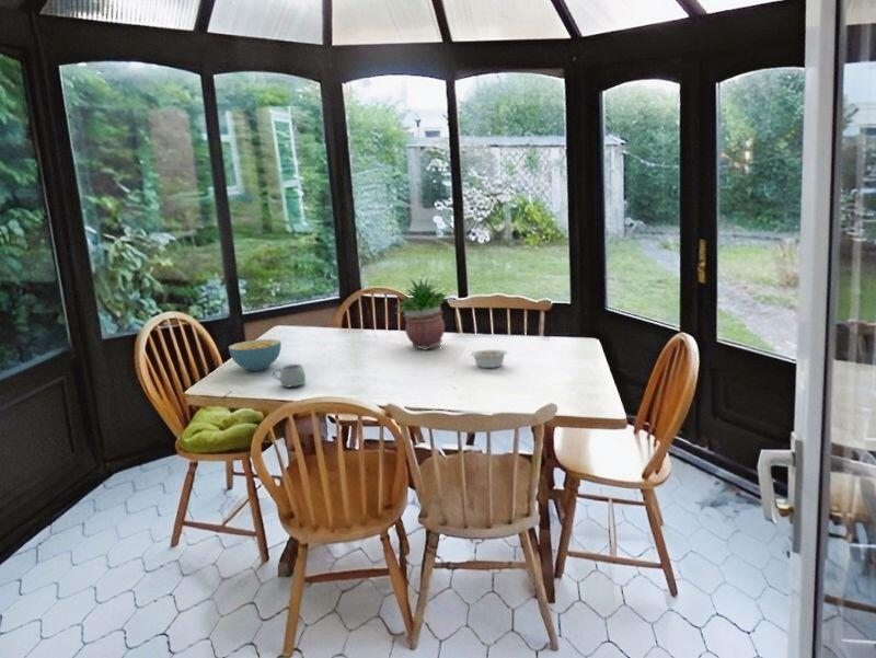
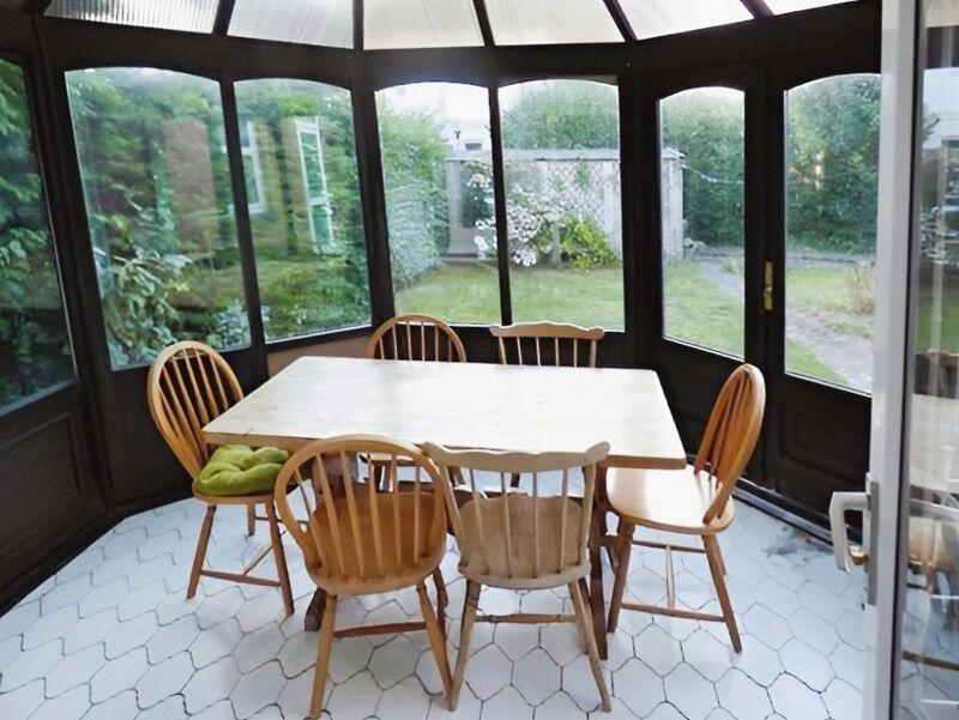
- mug [272,363,307,389]
- cereal bowl [228,338,283,372]
- legume [470,348,509,369]
- potted plant [393,277,452,351]
